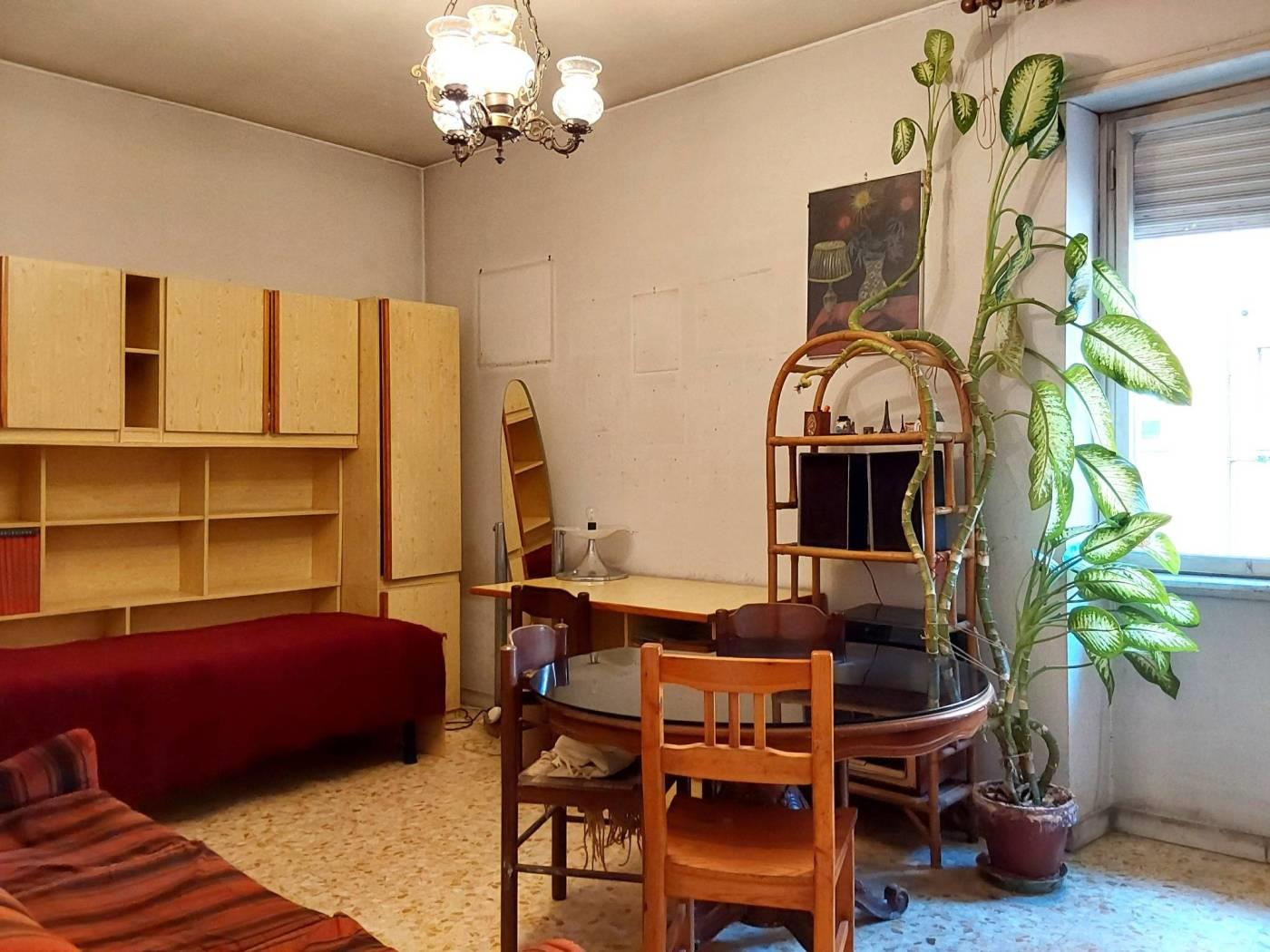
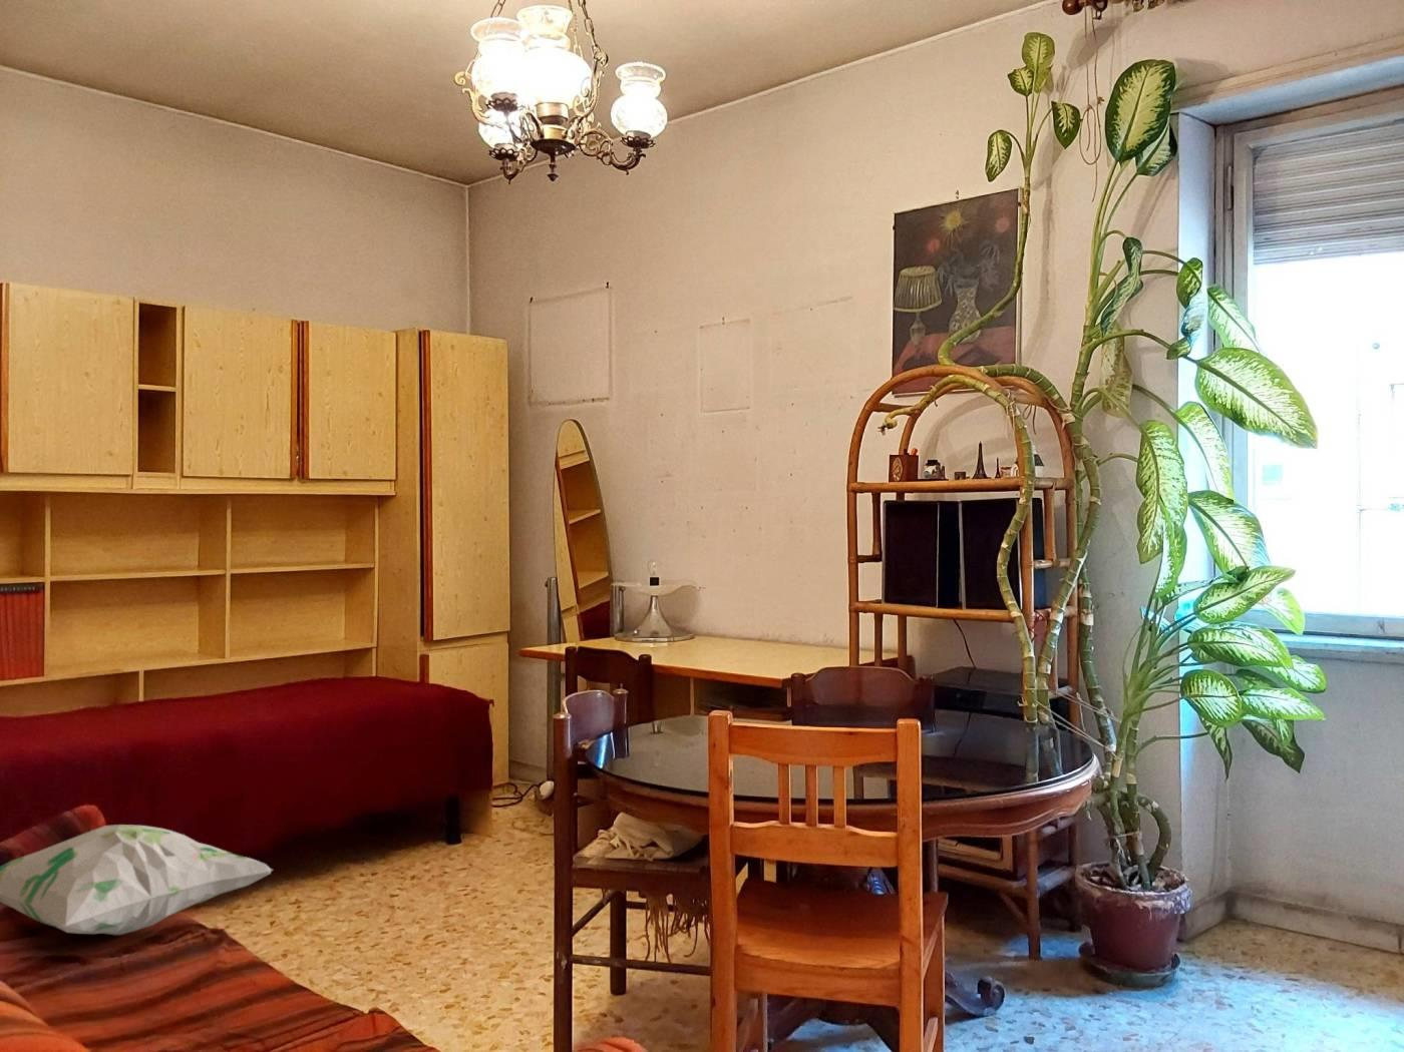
+ decorative pillow [0,823,274,937]
